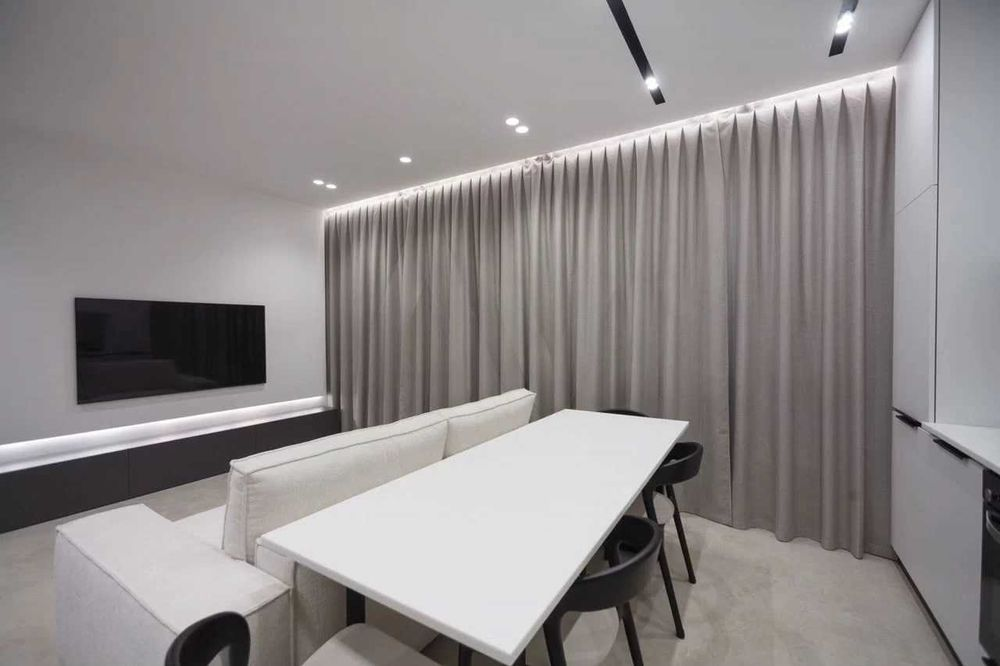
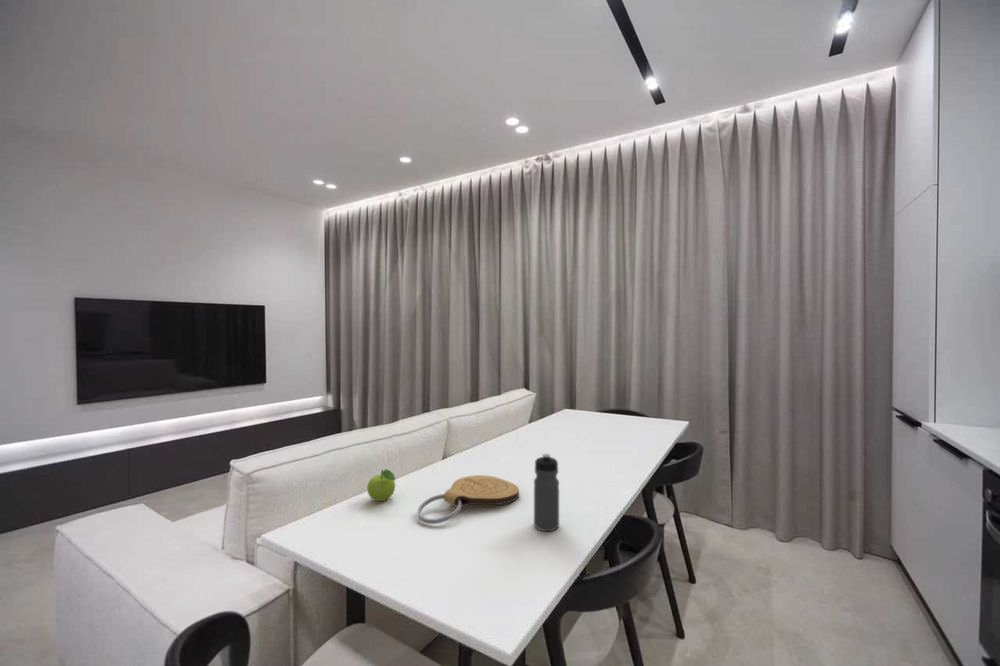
+ water bottle [533,453,560,532]
+ key chain [417,474,520,525]
+ fruit [366,468,397,502]
